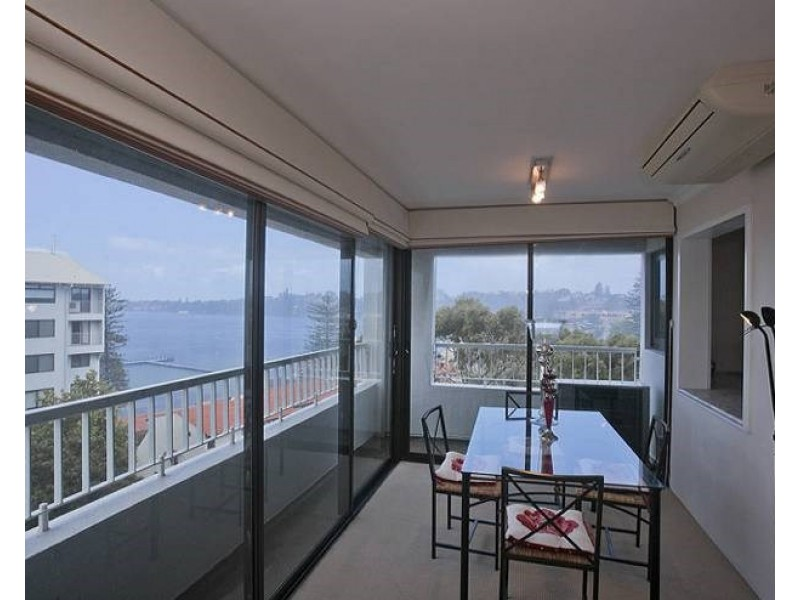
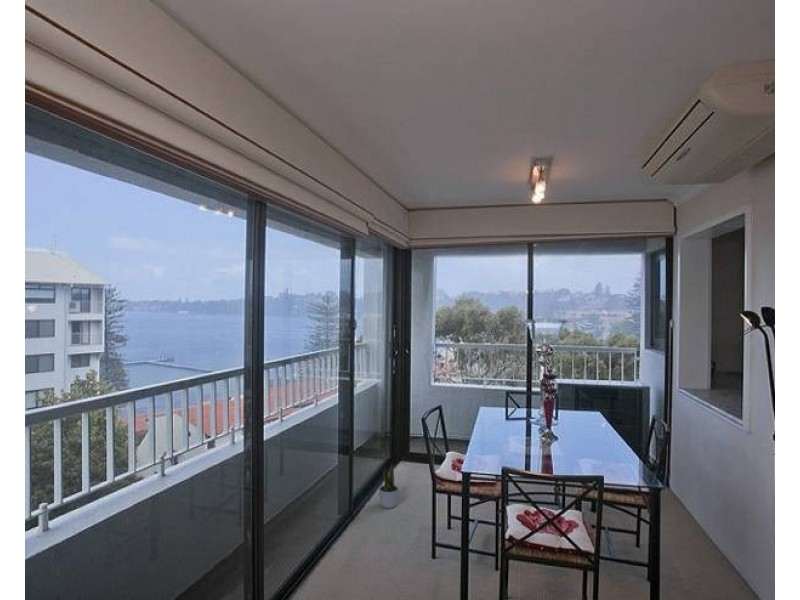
+ potted plant [378,462,400,509]
